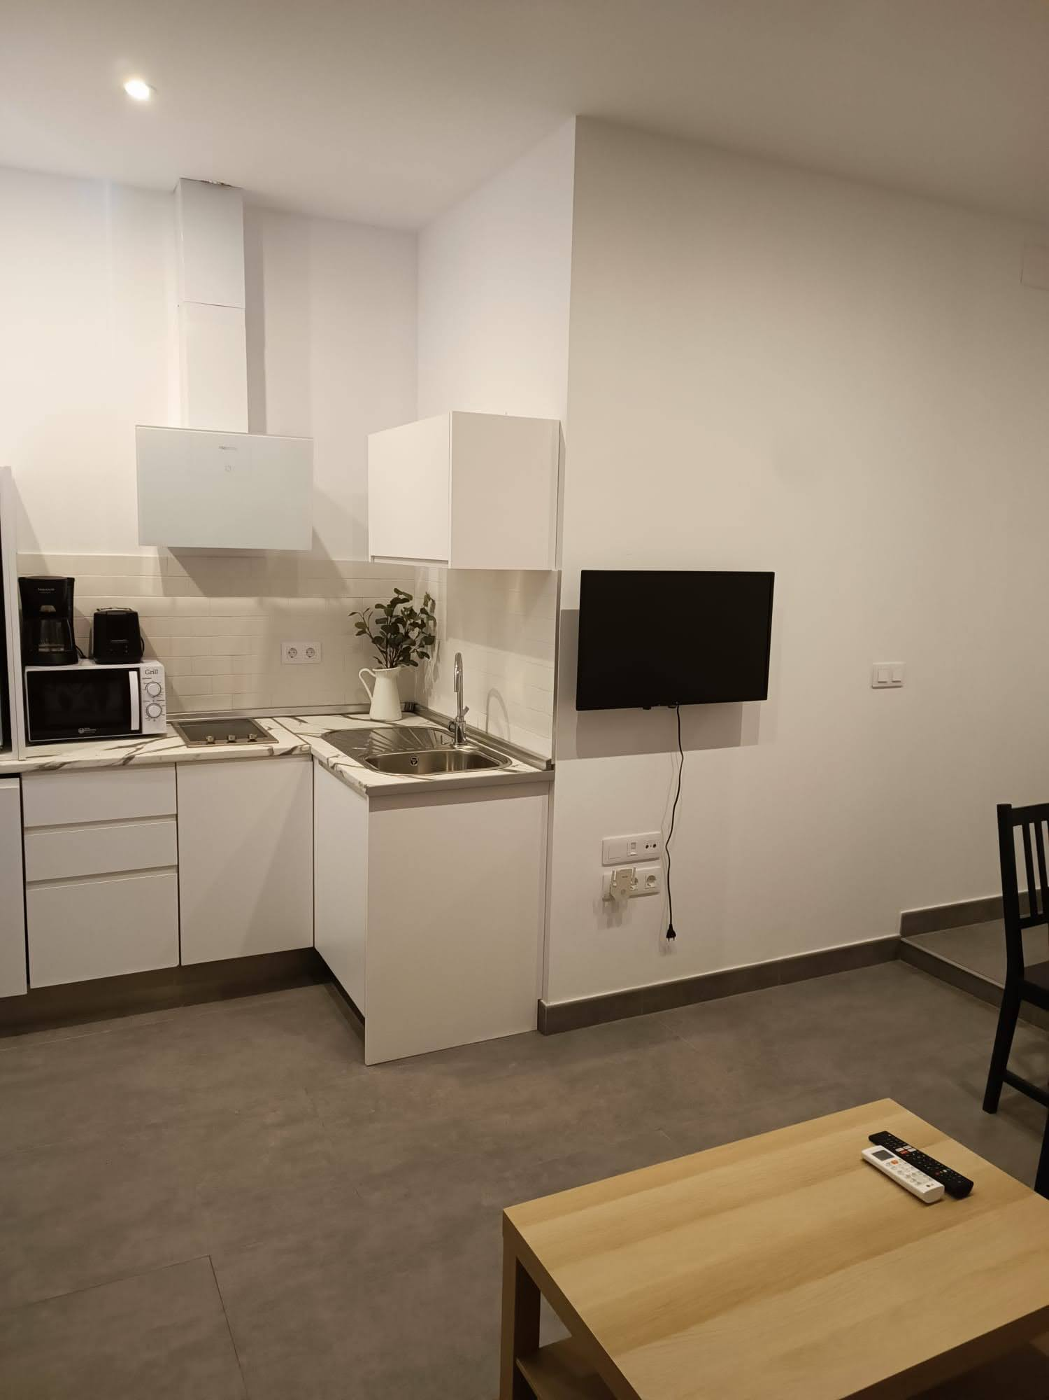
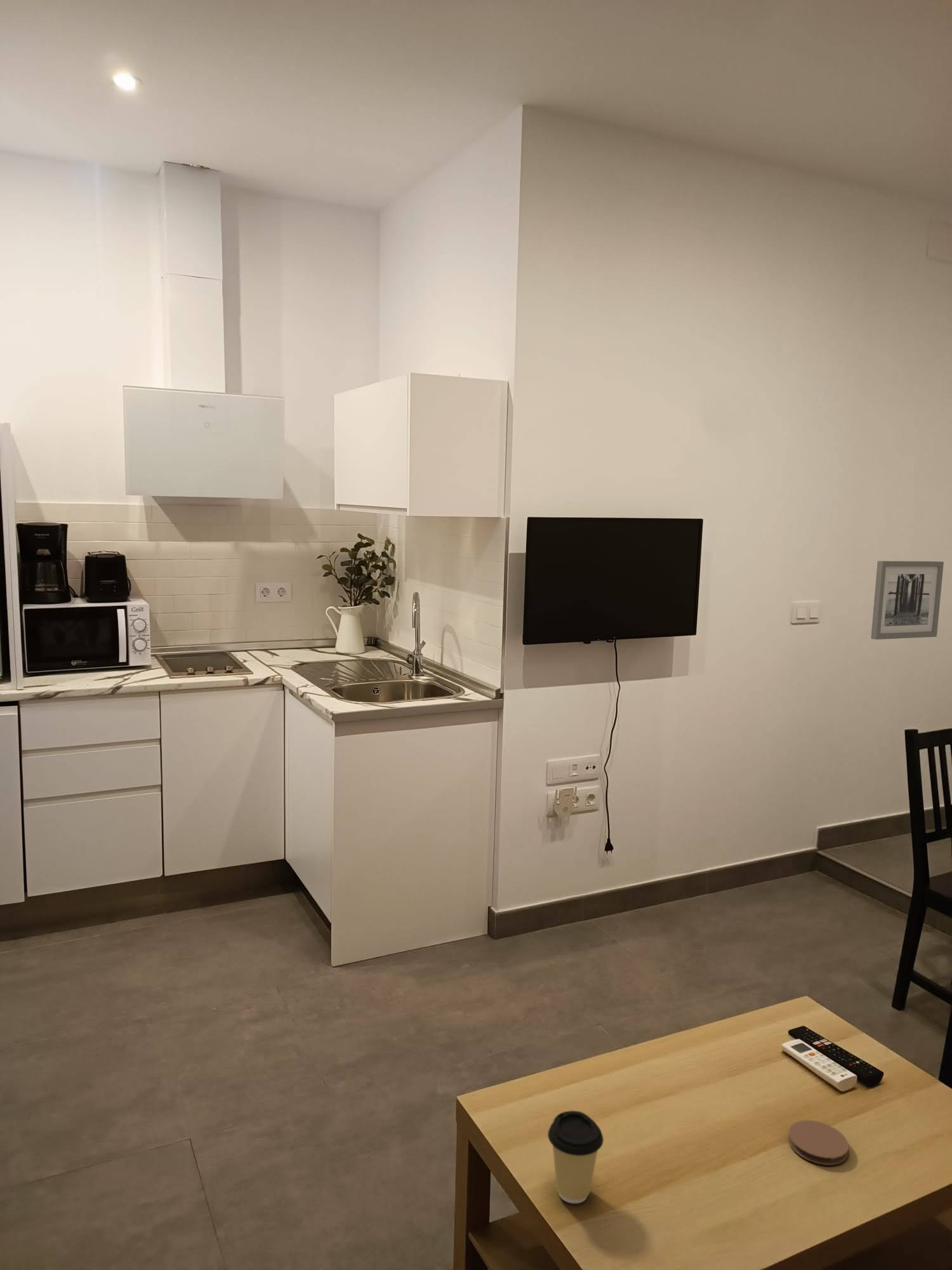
+ coaster [788,1120,849,1166]
+ coffee cup [547,1110,604,1204]
+ wall art [871,560,944,640]
